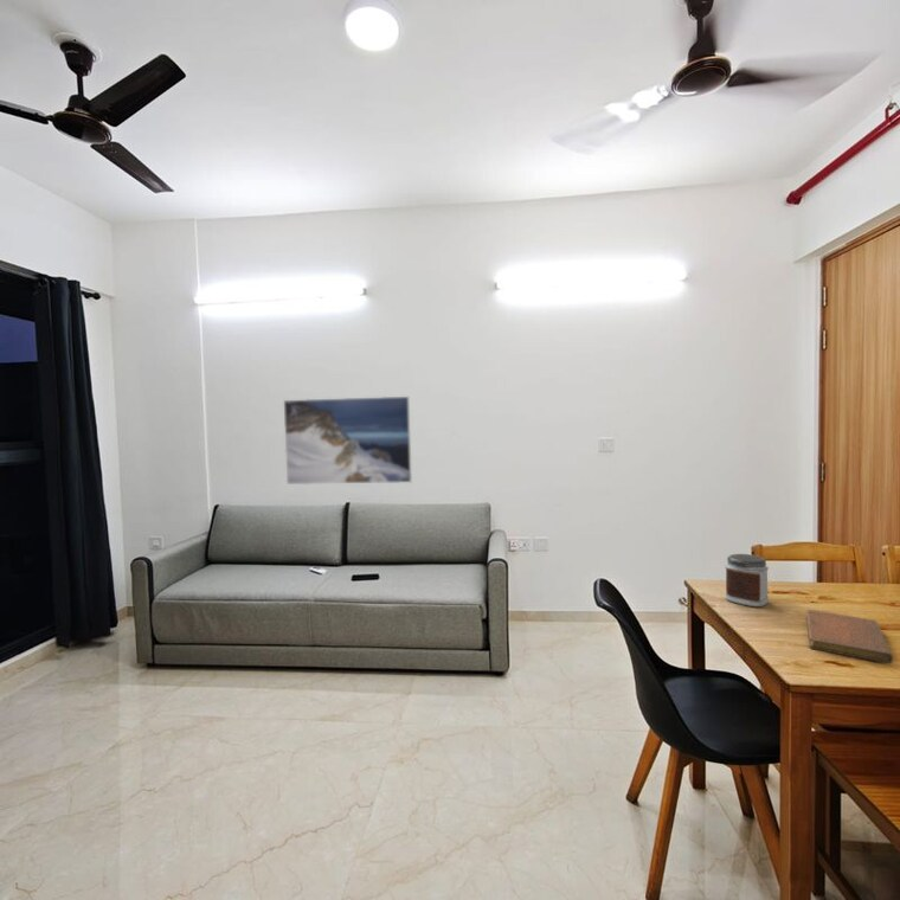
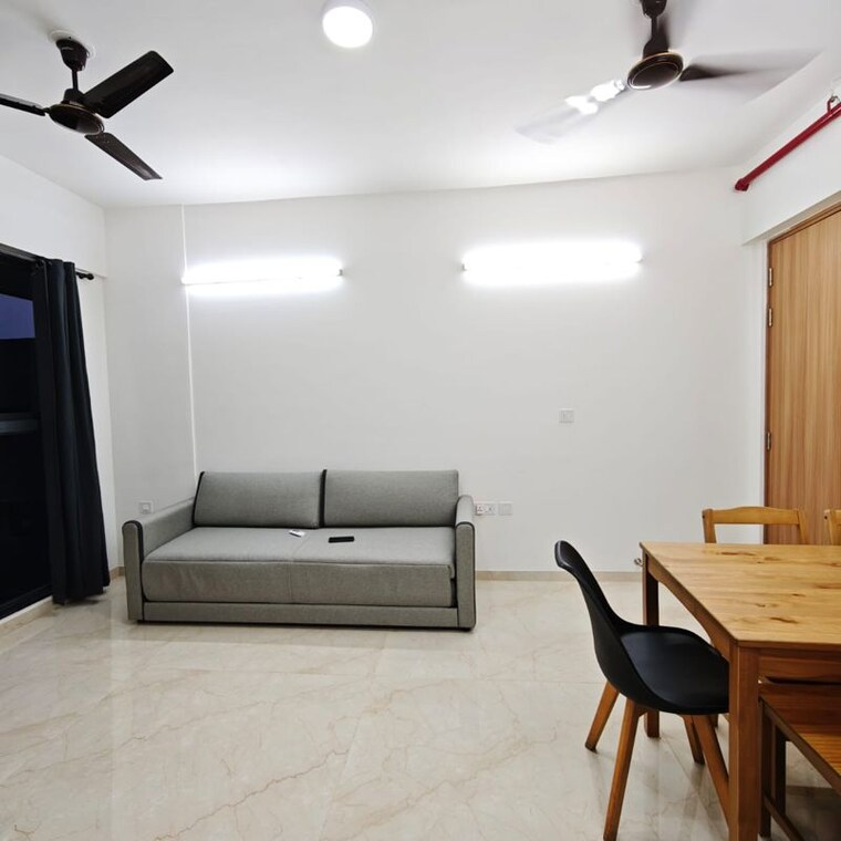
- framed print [283,396,413,486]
- jar [724,553,770,608]
- notebook [805,609,894,664]
